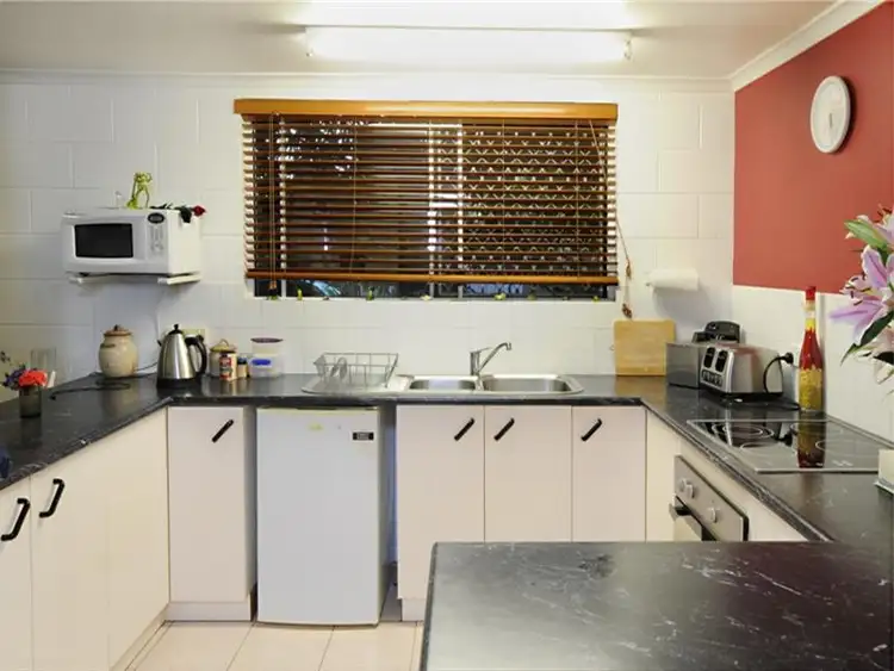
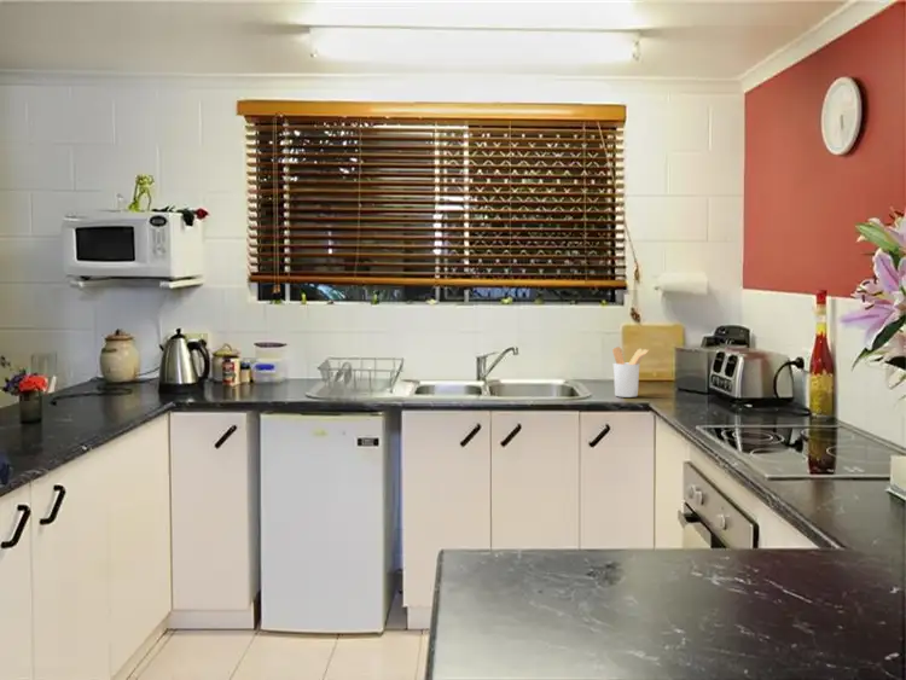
+ utensil holder [611,345,650,399]
